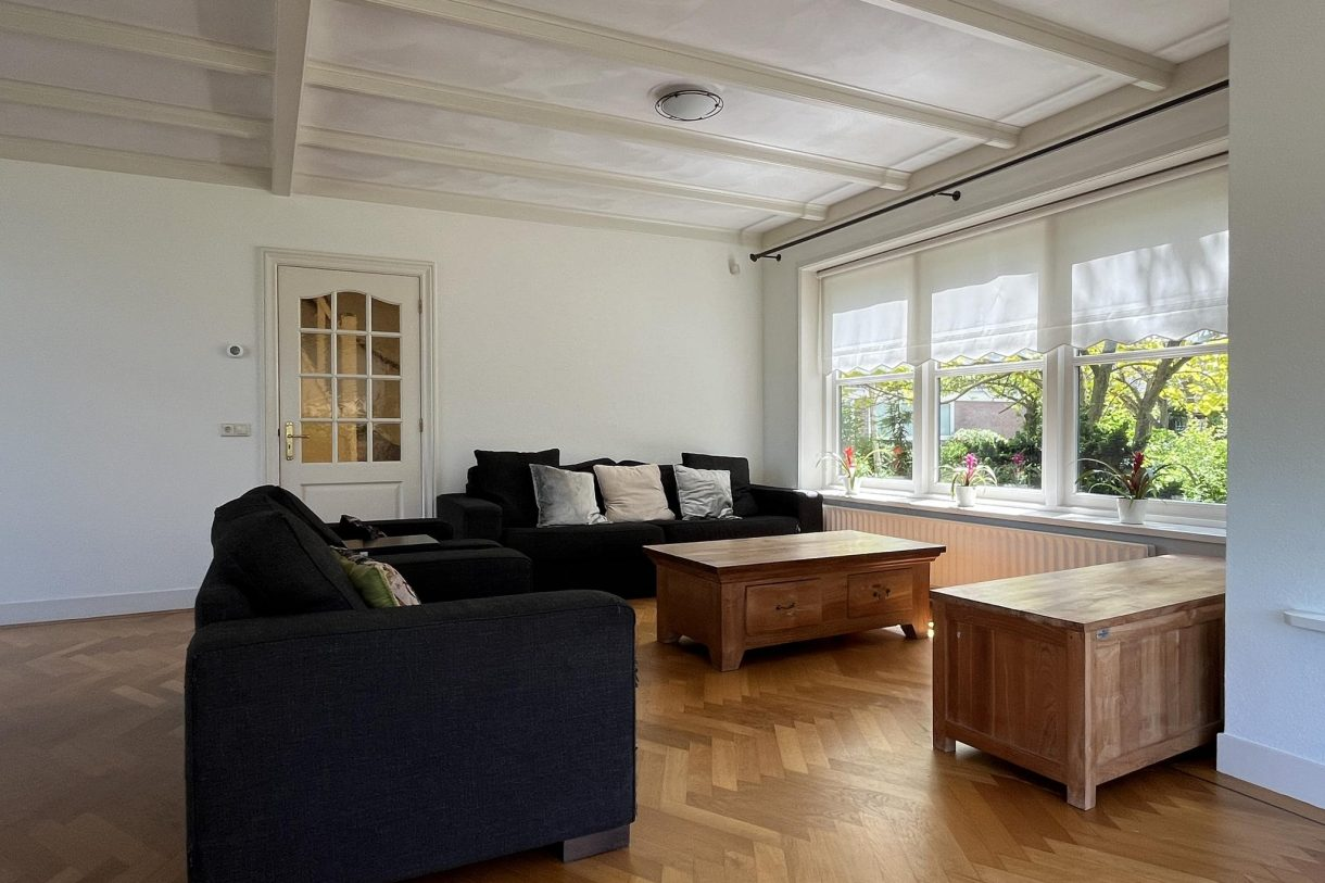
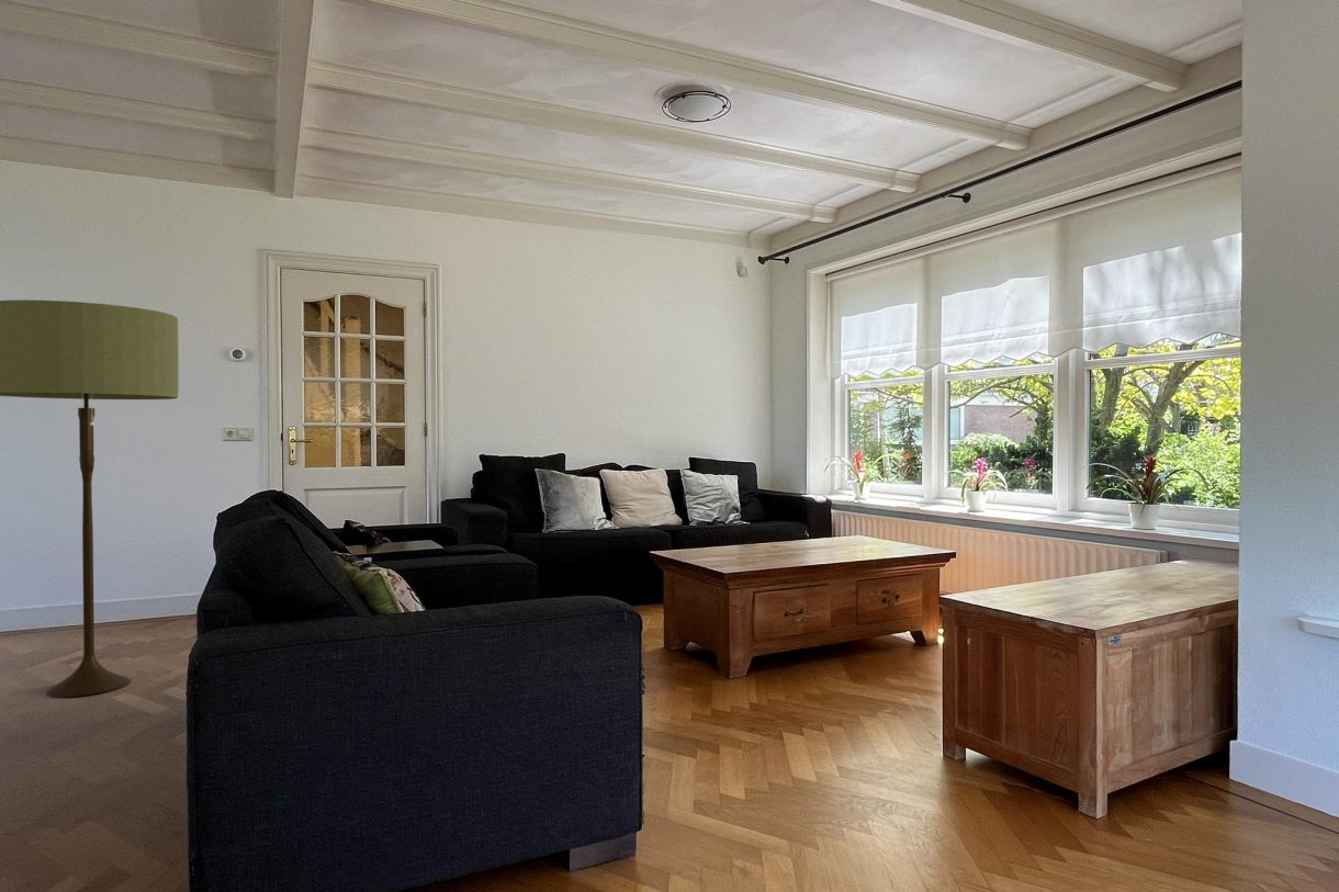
+ floor lamp [0,298,180,698]
